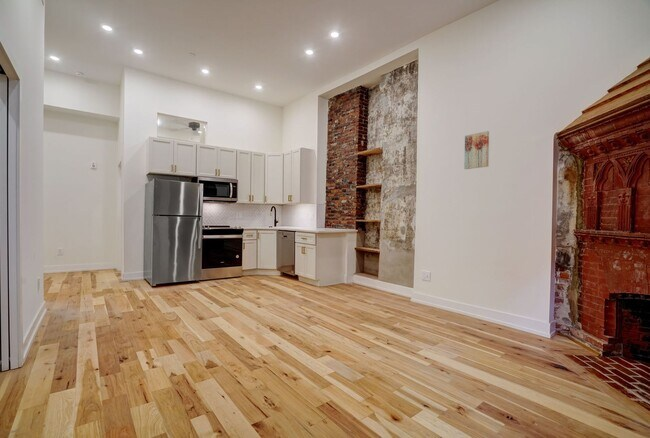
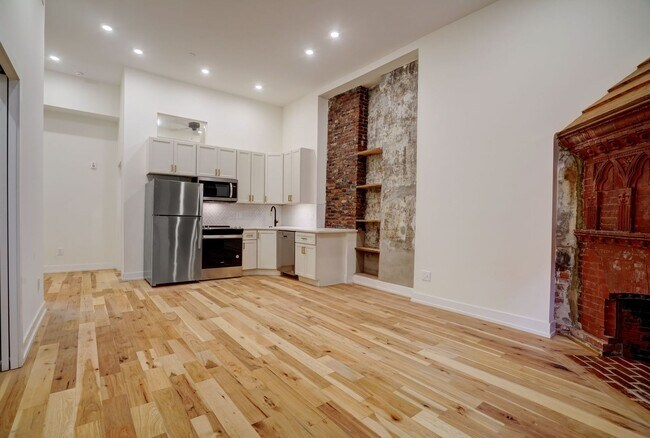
- wall art [463,130,490,170]
